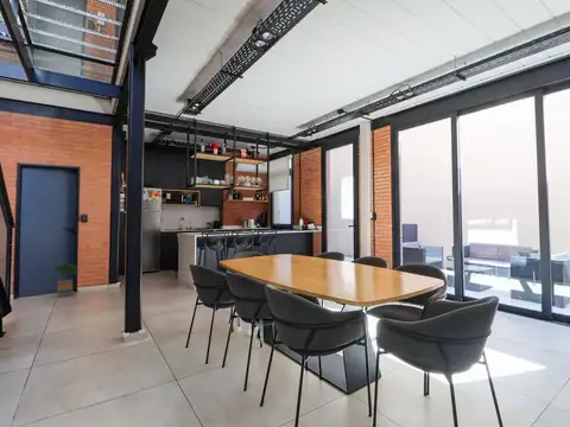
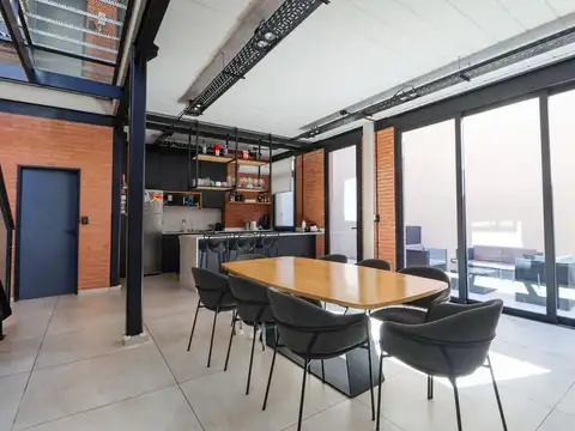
- potted tree [52,262,80,298]
